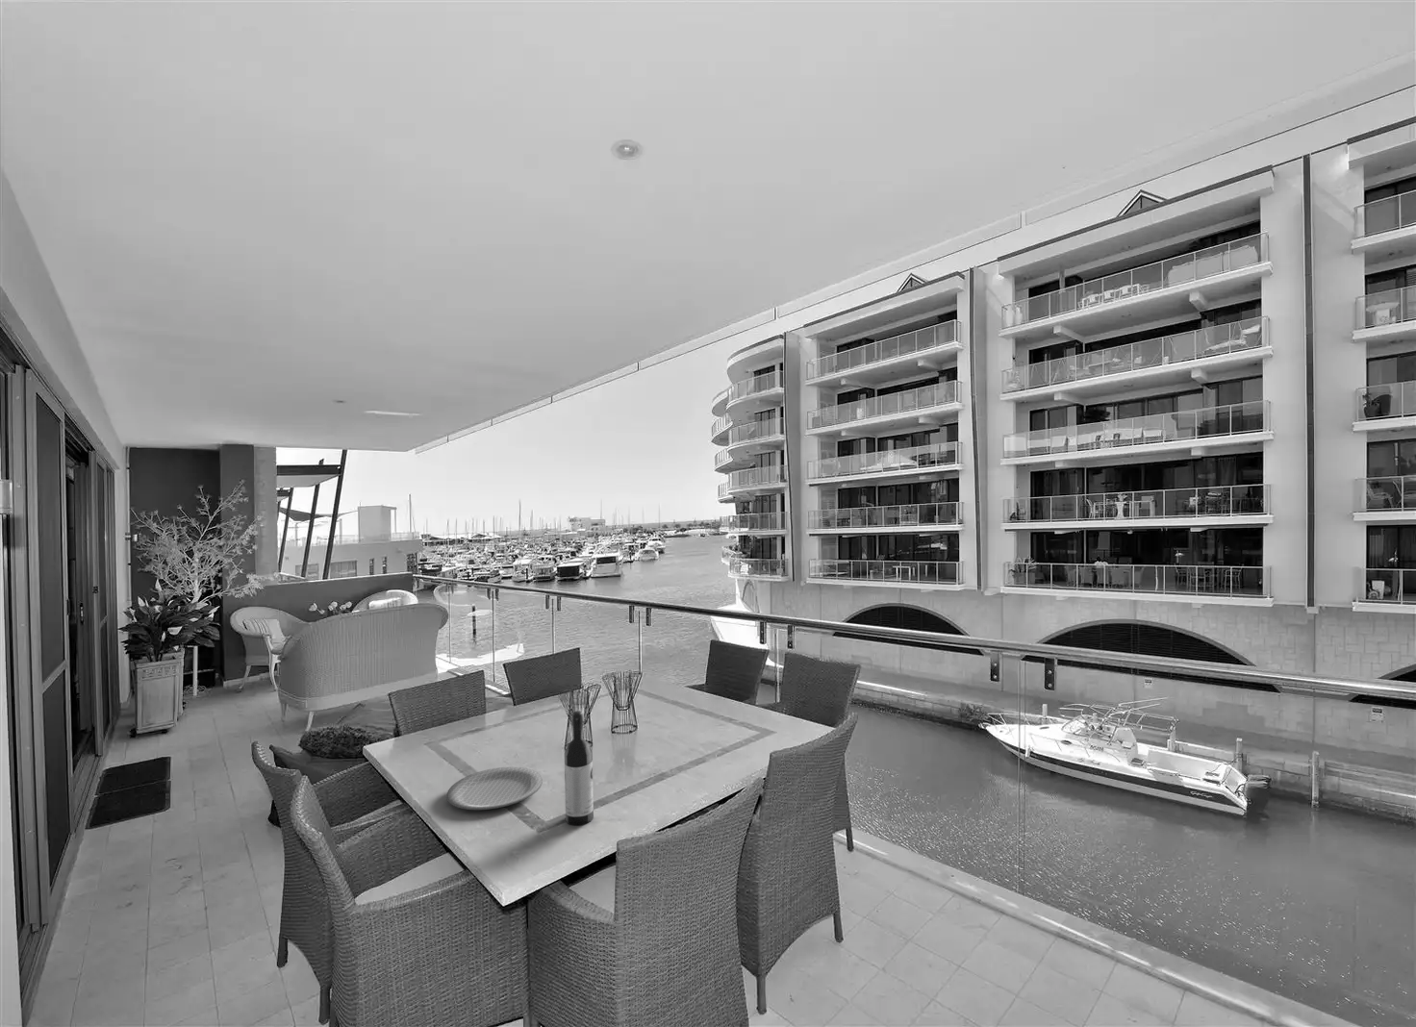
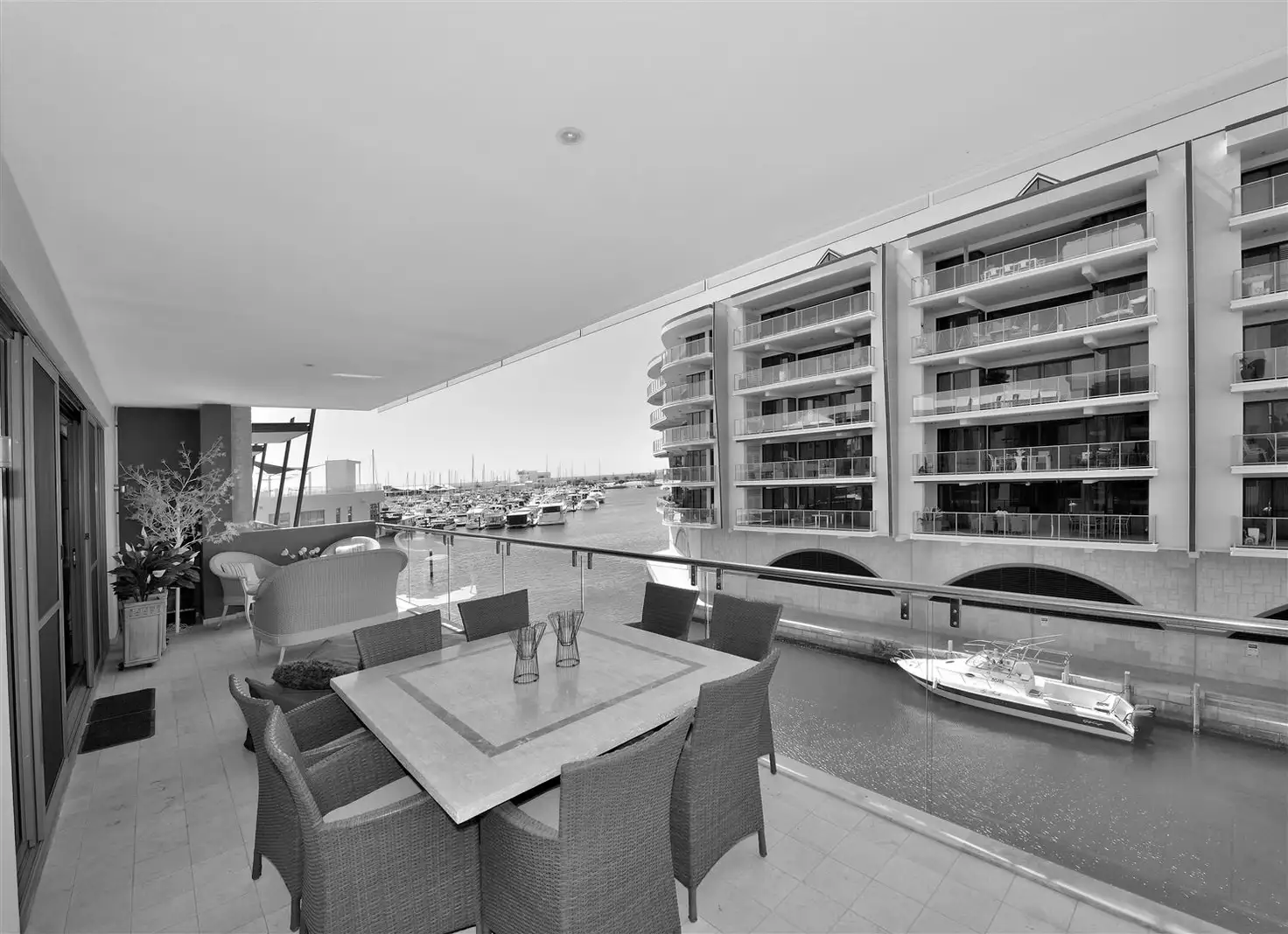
- plate [445,766,543,810]
- wine bottle [564,709,595,826]
